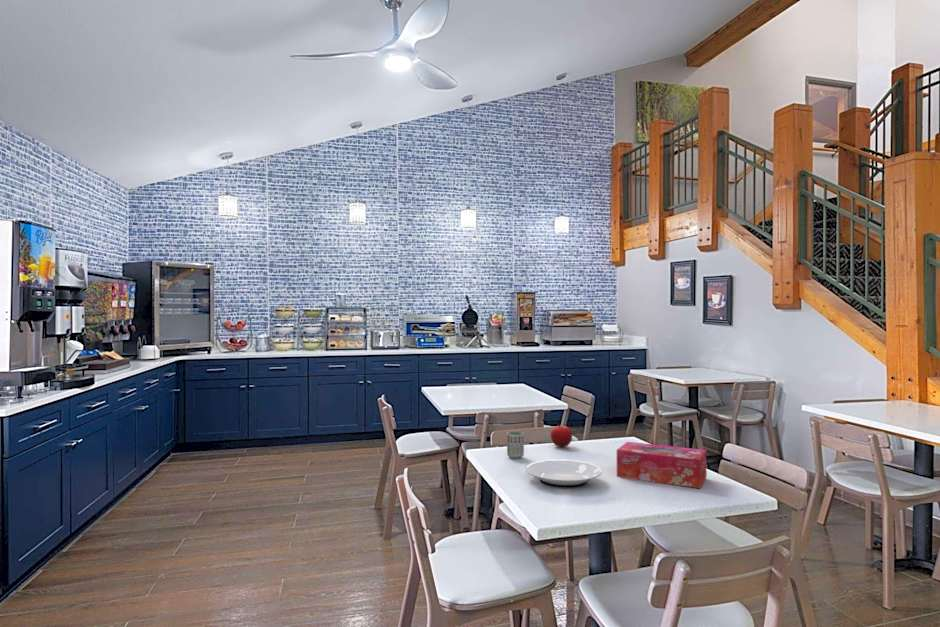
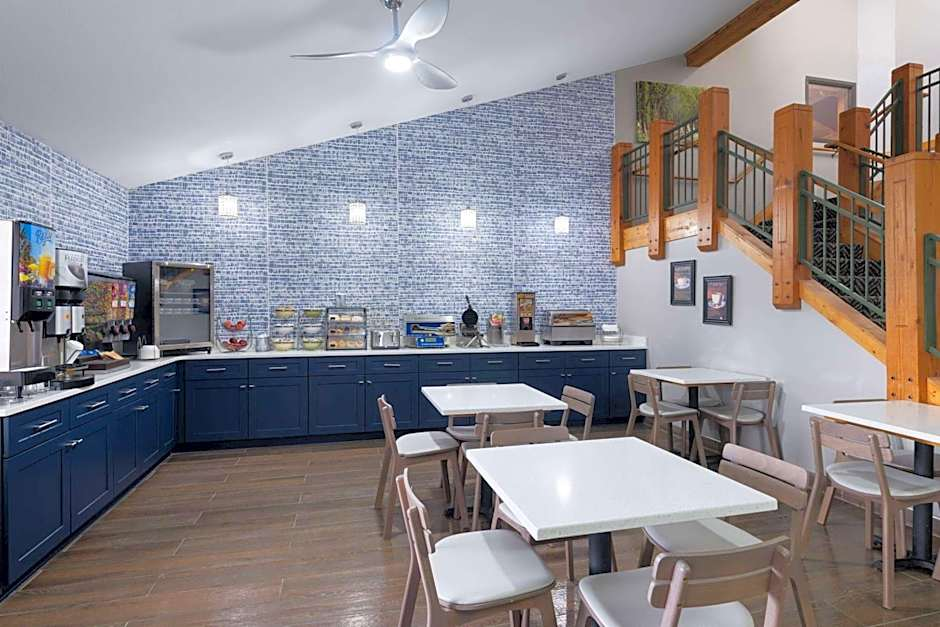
- fruit [550,424,573,448]
- cup [506,430,525,459]
- plate [525,458,603,489]
- tissue box [616,441,707,489]
